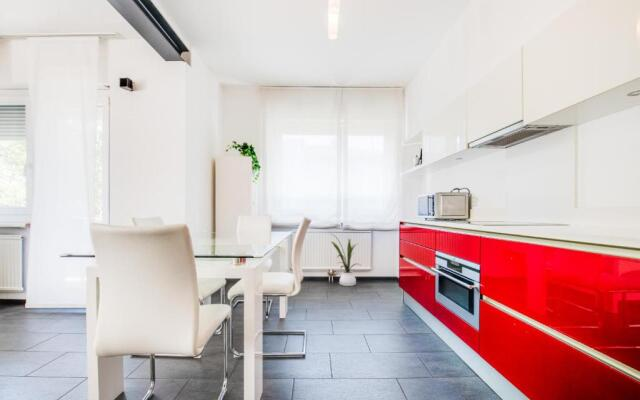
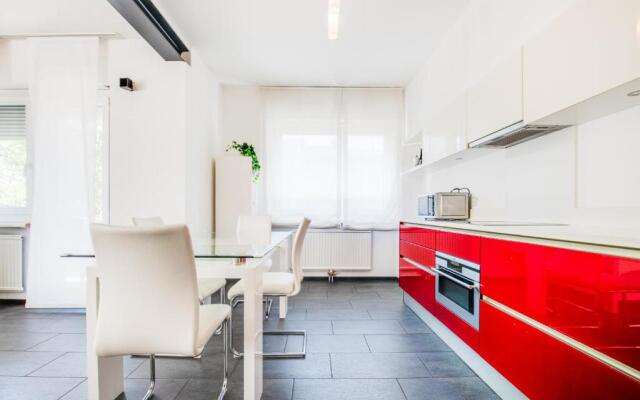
- house plant [330,233,361,287]
